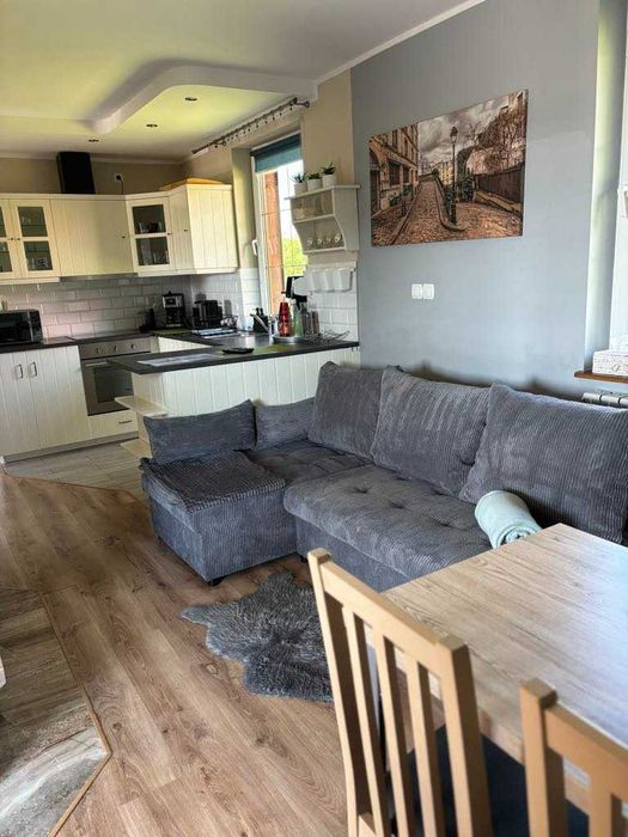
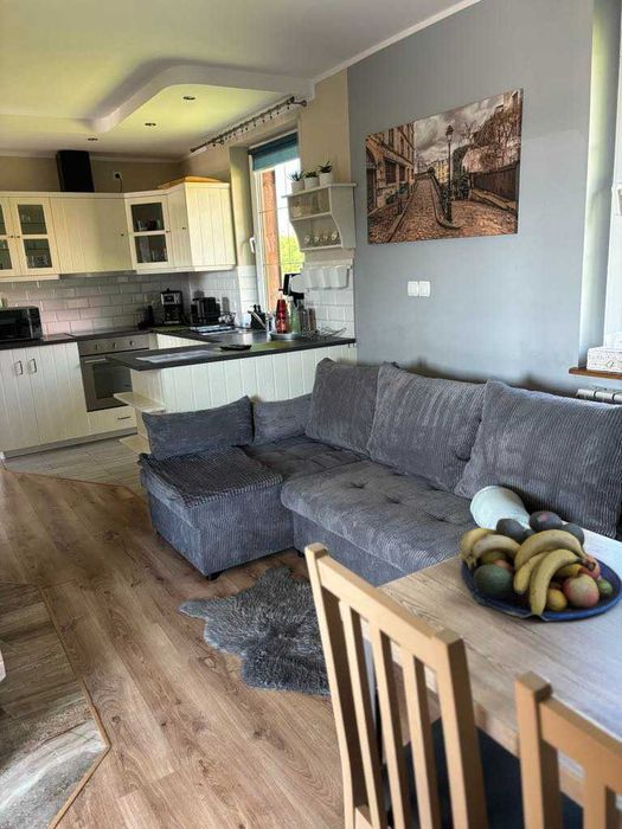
+ fruit bowl [459,510,622,622]
